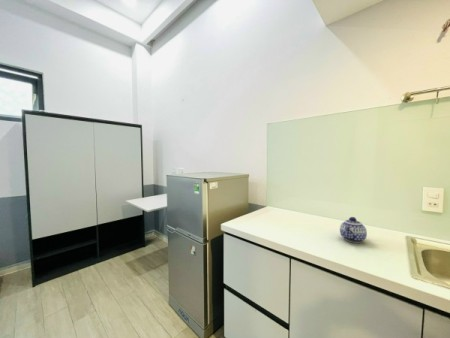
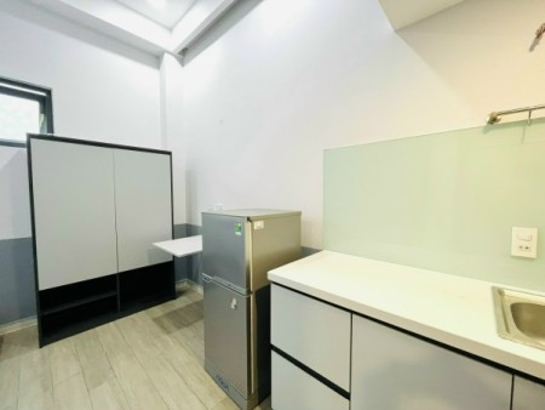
- teapot [339,216,368,244]
